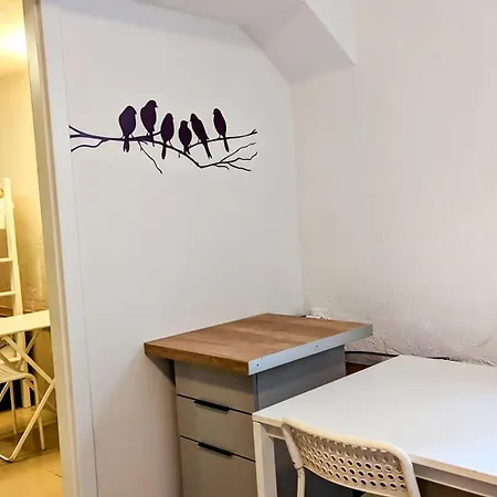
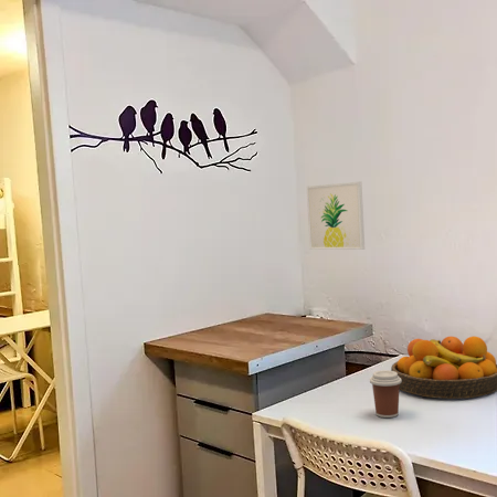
+ fruit bowl [390,335,497,400]
+ coffee cup [369,369,402,419]
+ wall art [306,181,366,251]
